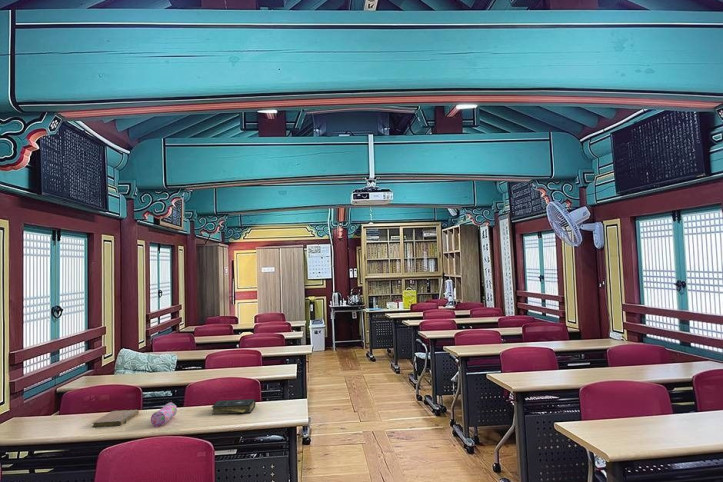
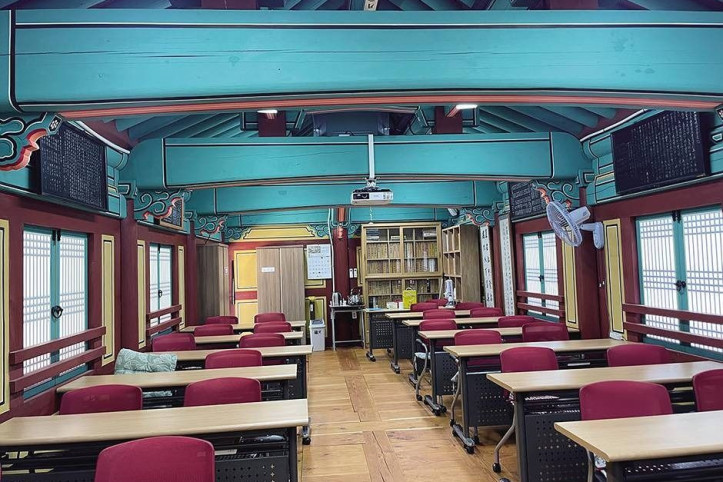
- book [211,398,257,416]
- notebook [92,409,140,428]
- pencil case [150,402,178,428]
